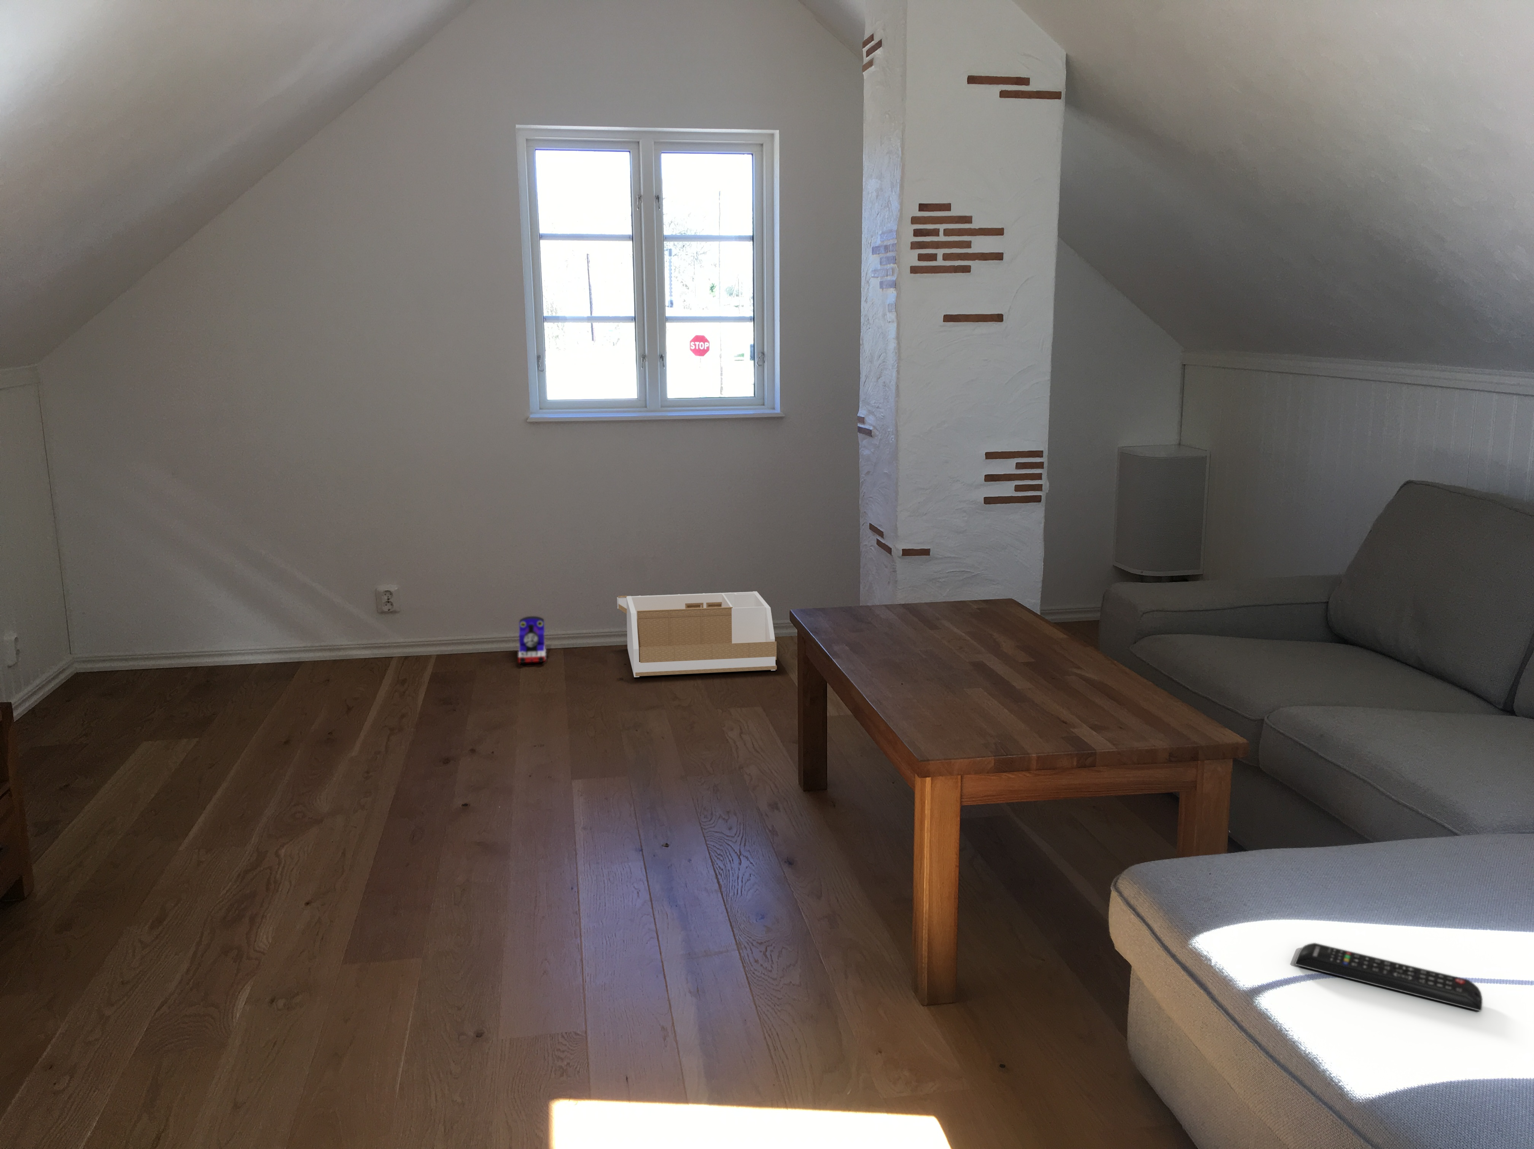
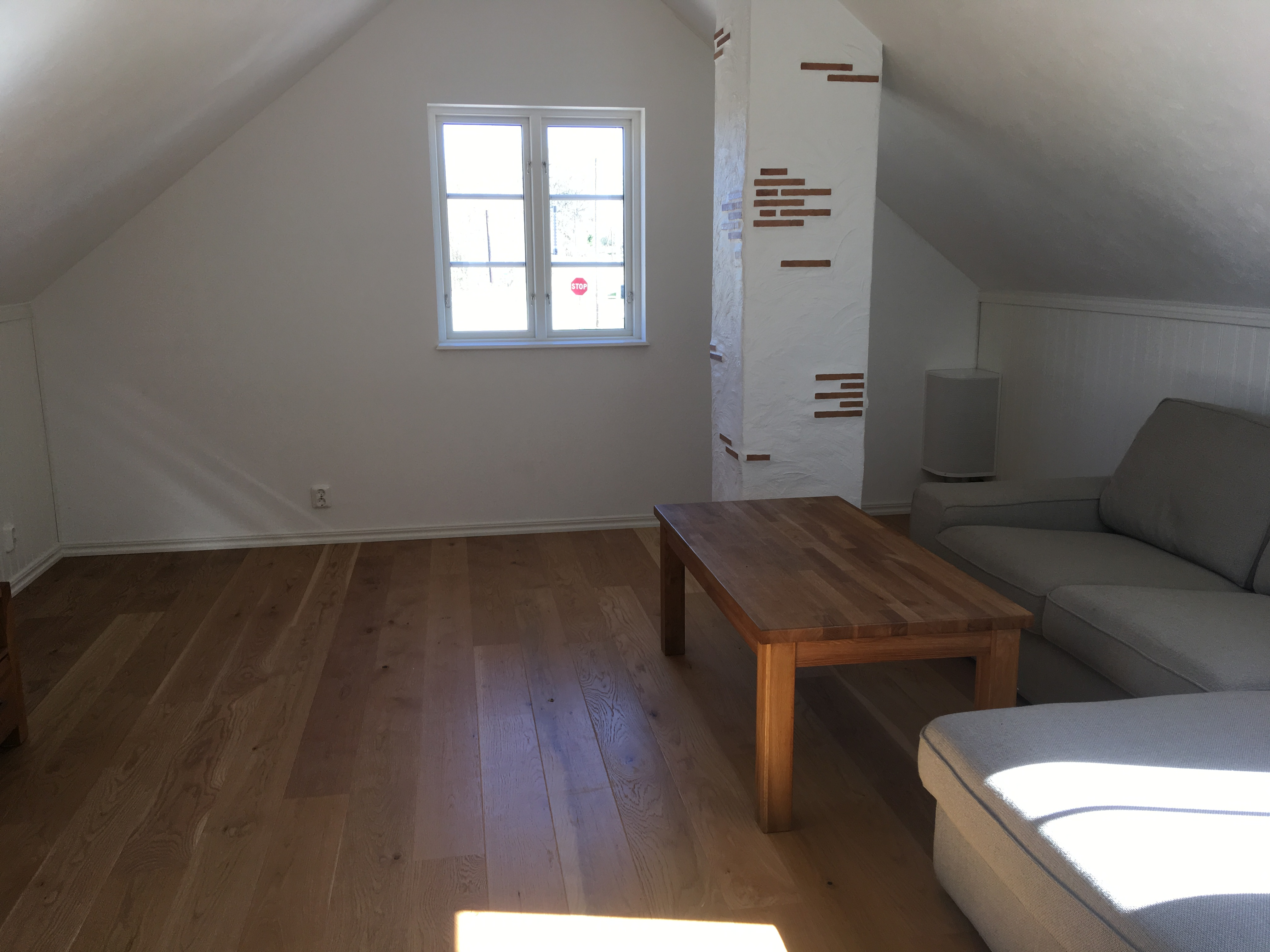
- toy train [518,616,547,664]
- remote control [1294,943,1483,1011]
- storage bin [617,591,778,677]
